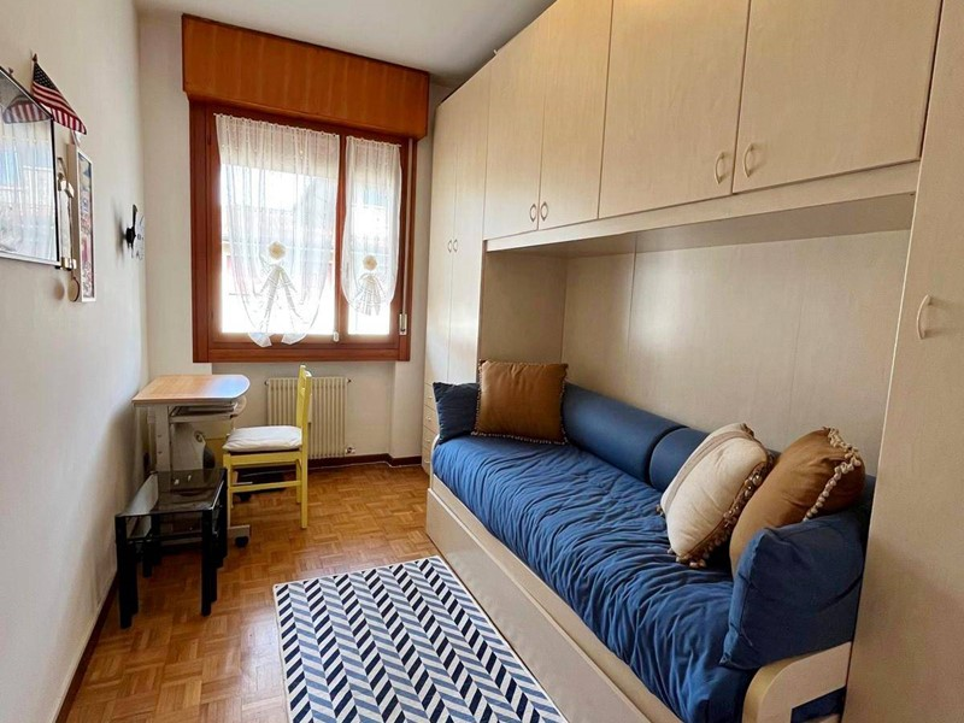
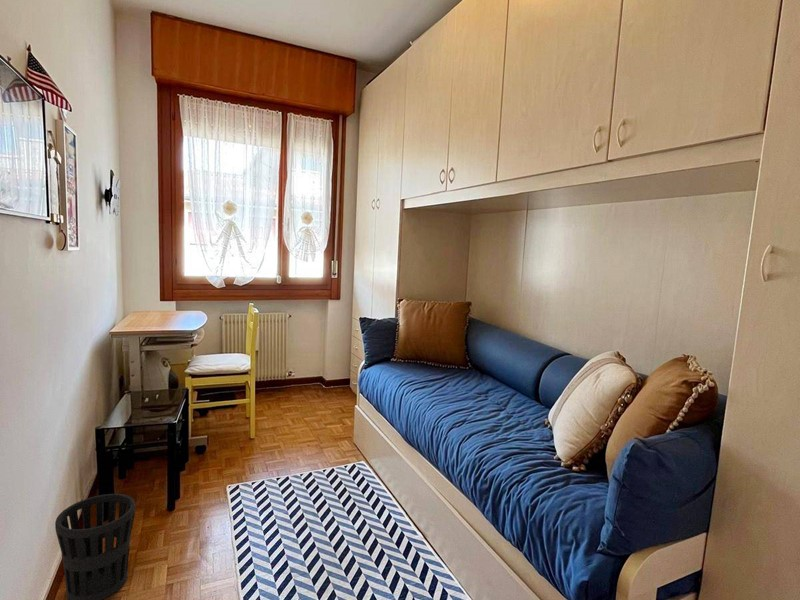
+ wastebasket [54,493,136,600]
